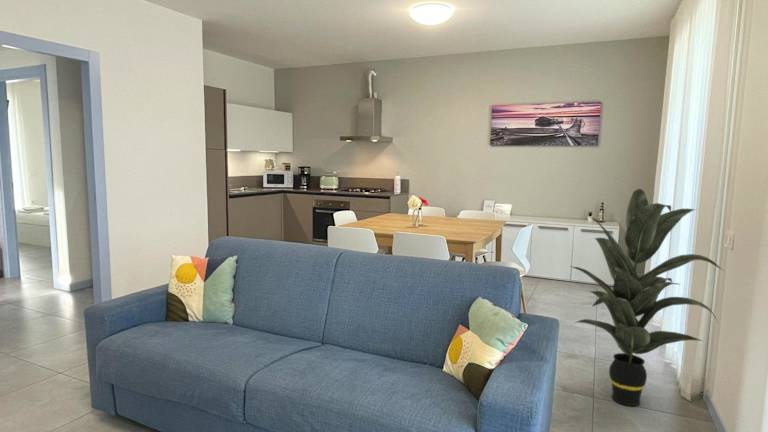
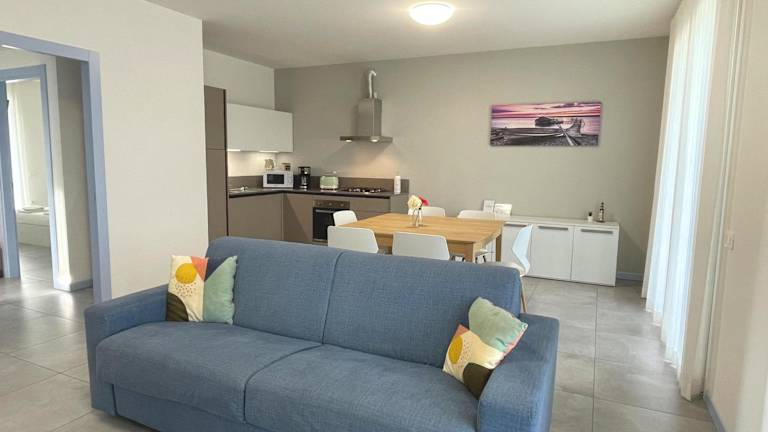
- indoor plant [571,188,724,407]
